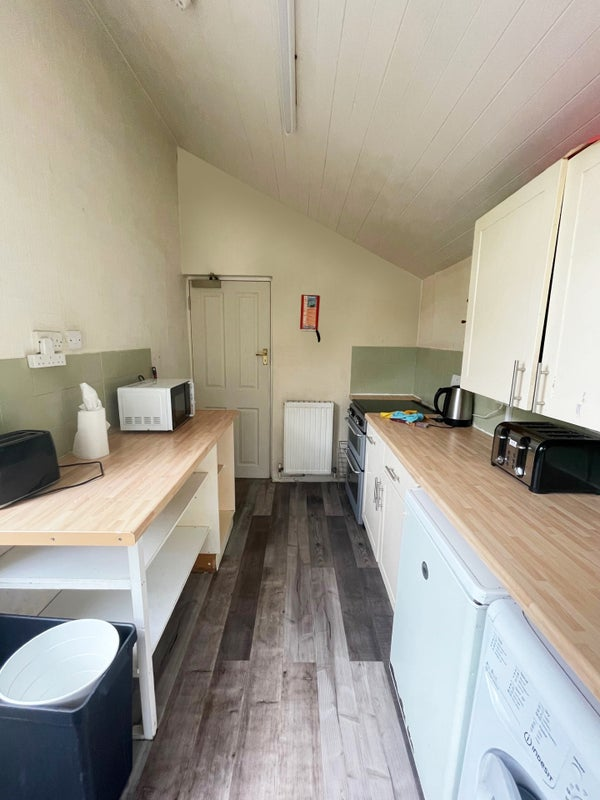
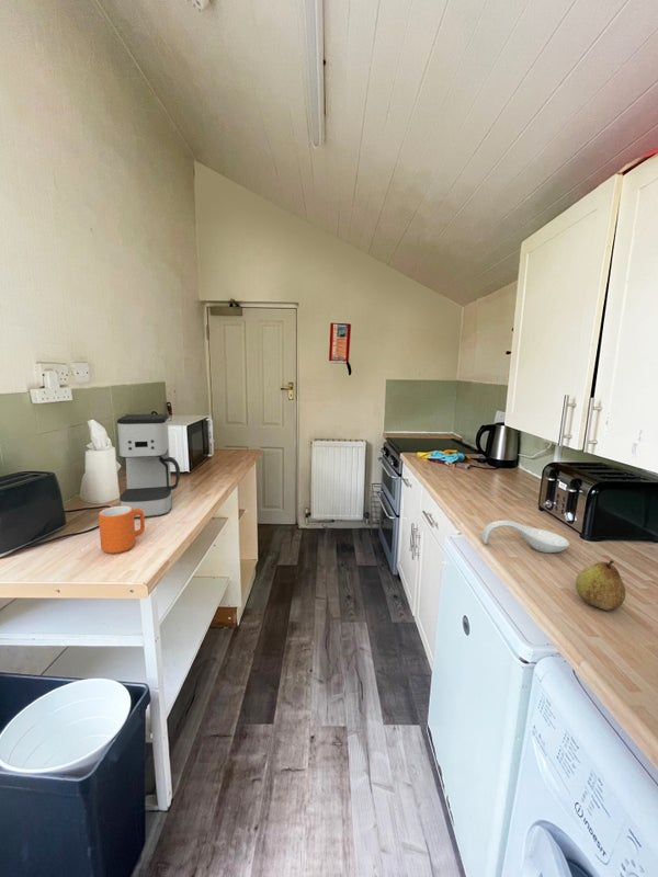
+ coffee maker [116,413,181,520]
+ mug [98,505,146,555]
+ spoon rest [480,520,570,554]
+ fruit [575,559,626,612]
